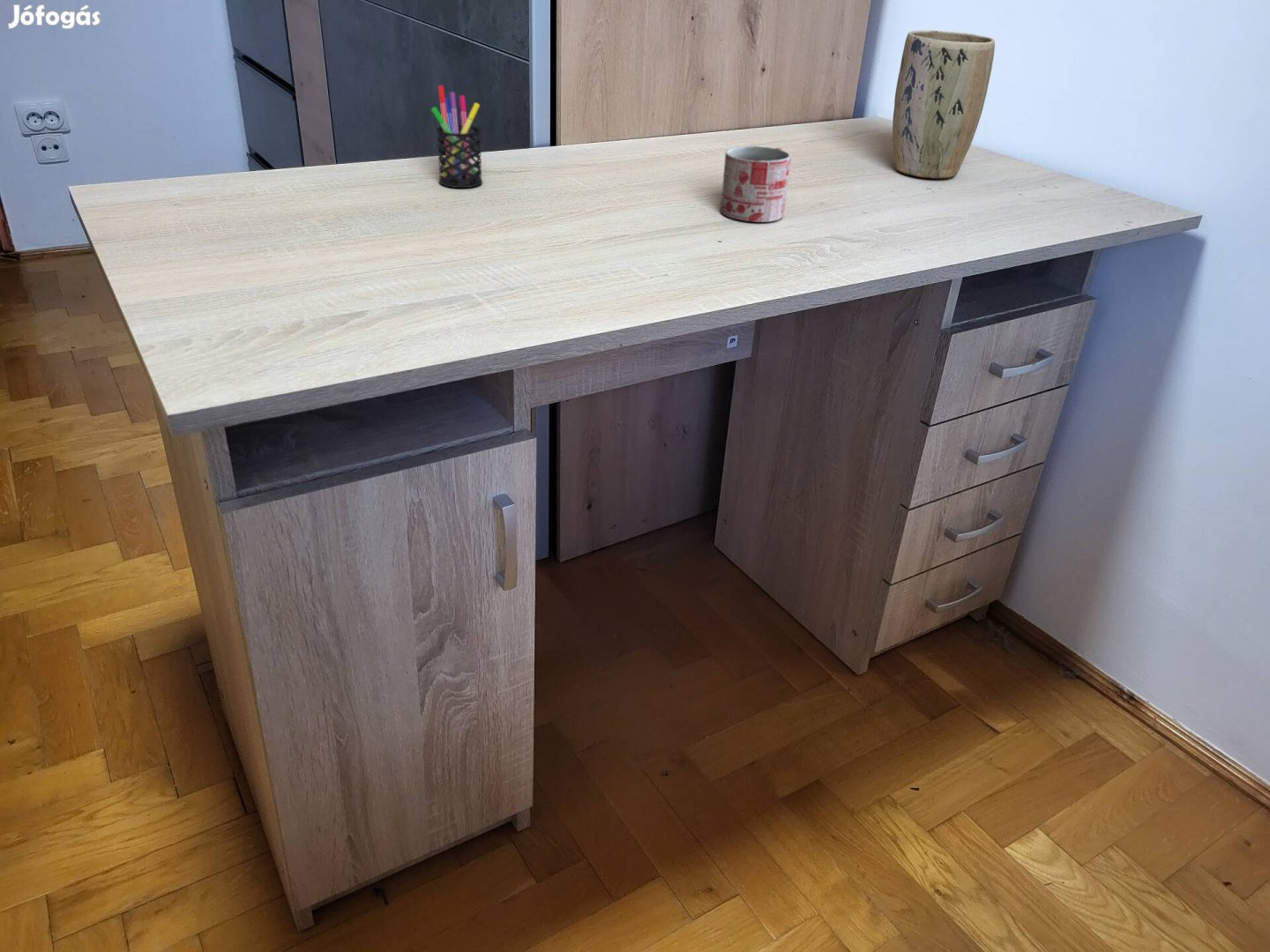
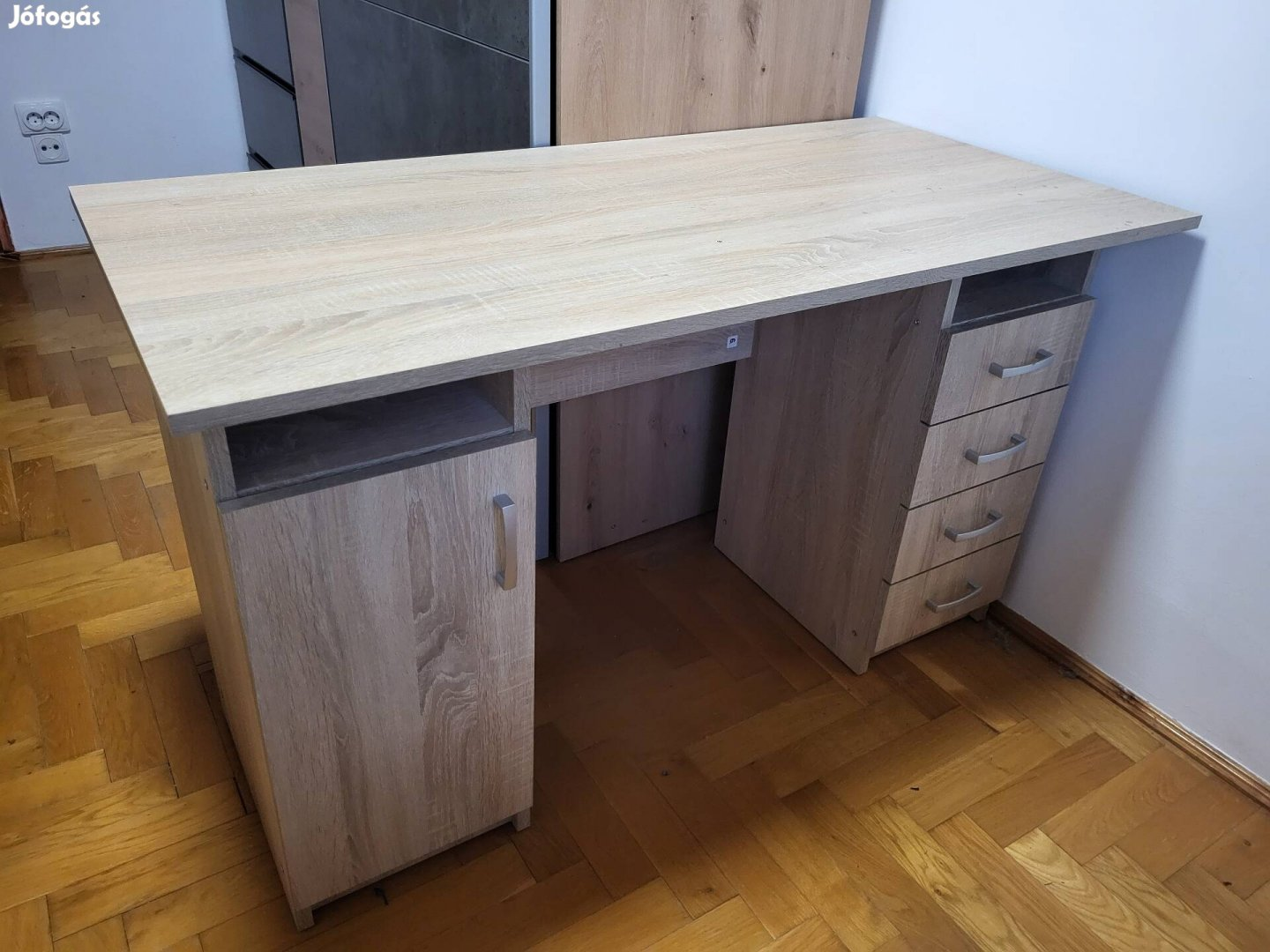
- mug [720,145,792,223]
- pen holder [430,85,483,189]
- plant pot [892,29,996,179]
